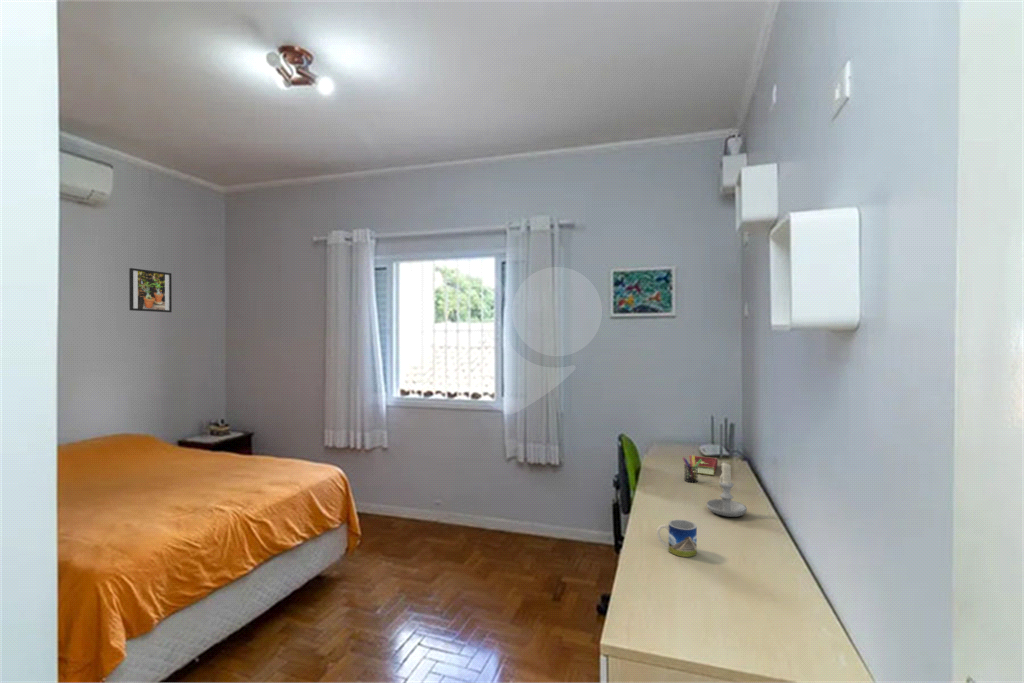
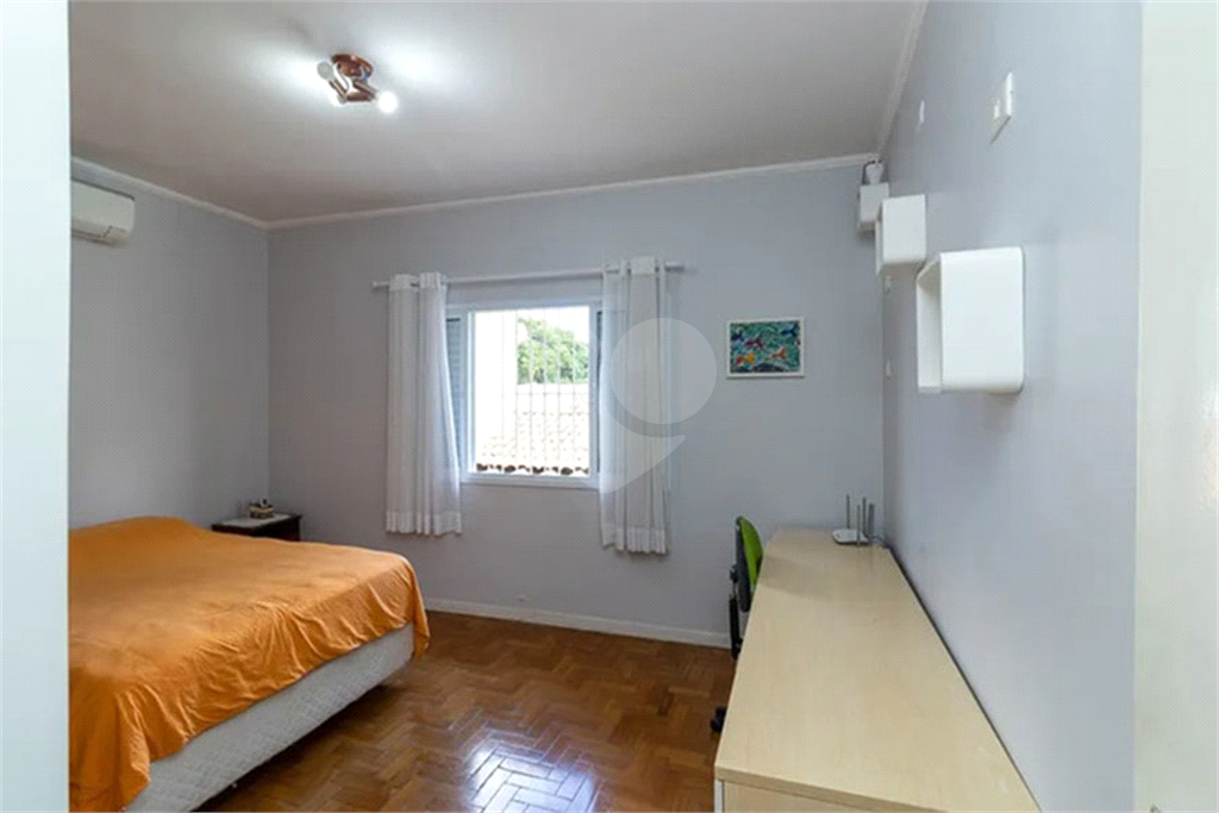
- mug [656,519,698,558]
- candle [706,460,748,518]
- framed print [128,267,173,313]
- hardcover book [689,455,719,476]
- pen holder [682,454,702,483]
